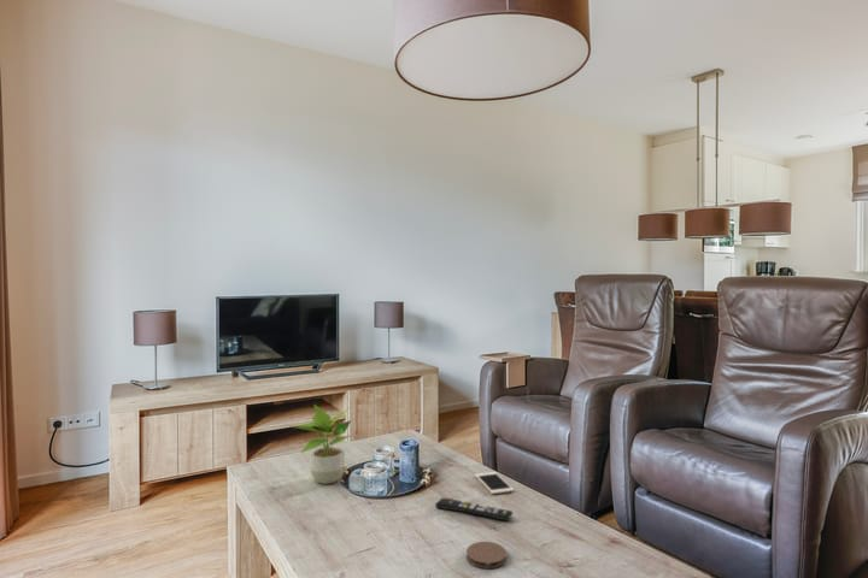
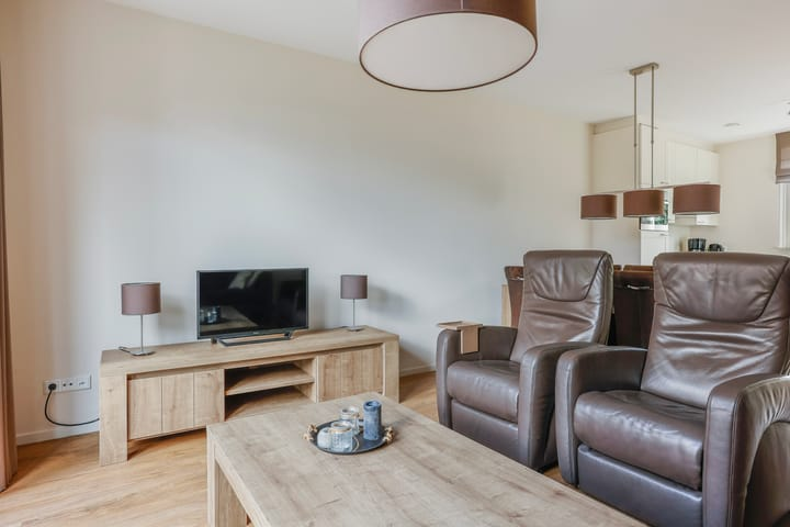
- remote control [434,497,514,521]
- cell phone [474,471,515,495]
- potted plant [289,403,353,485]
- coaster [465,541,508,570]
